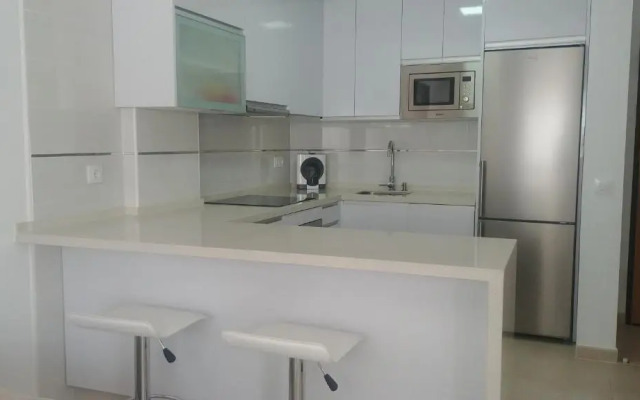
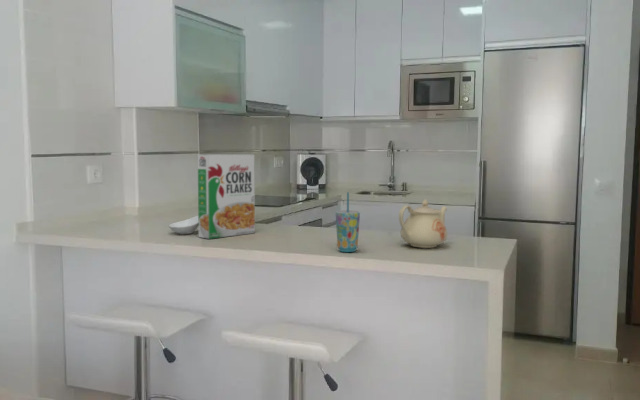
+ cup [335,191,361,253]
+ spoon rest [168,215,199,235]
+ teapot [398,198,448,249]
+ cereal box [197,153,256,240]
